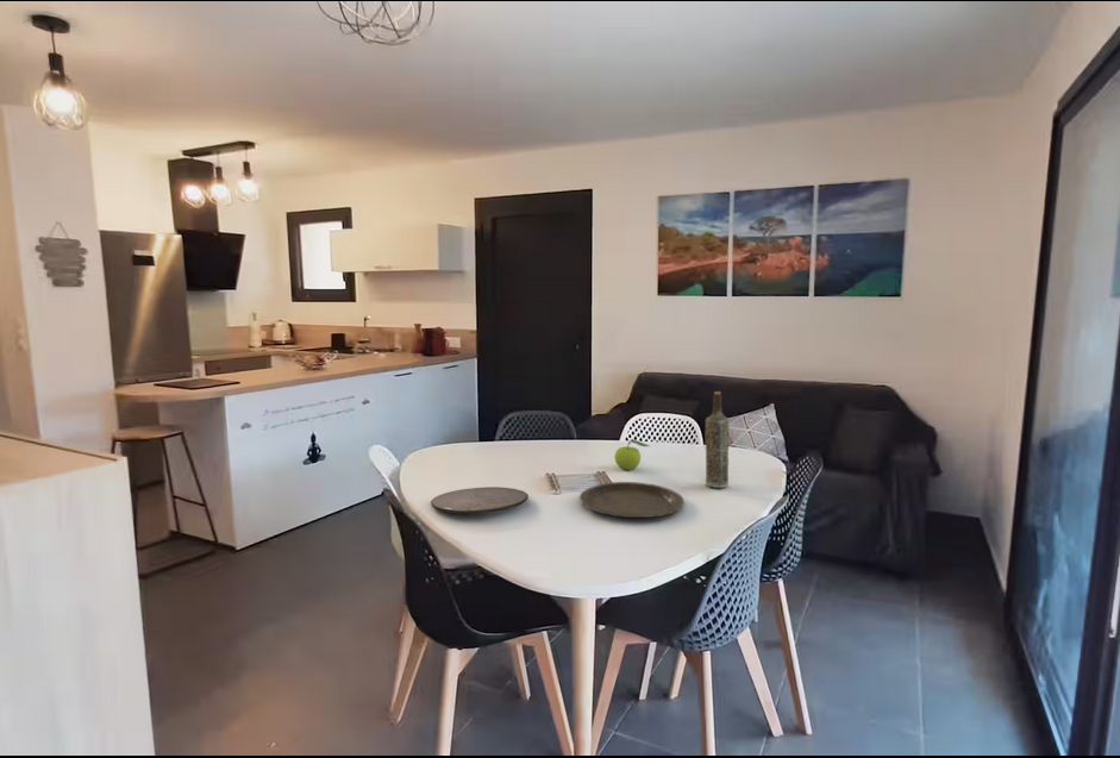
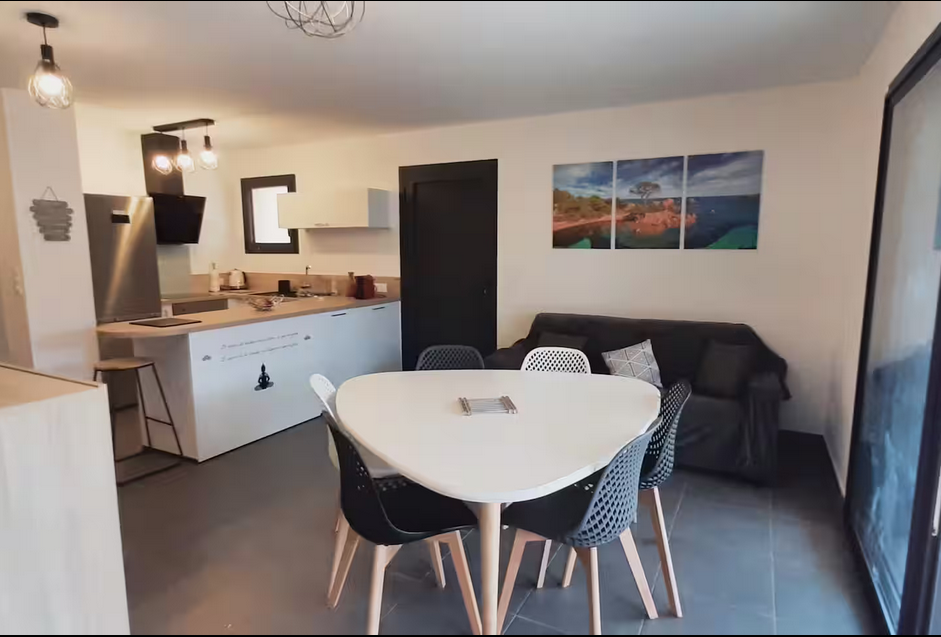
- plate [430,486,530,515]
- plate [578,481,686,519]
- fruit [614,439,650,471]
- bottle [705,390,731,489]
